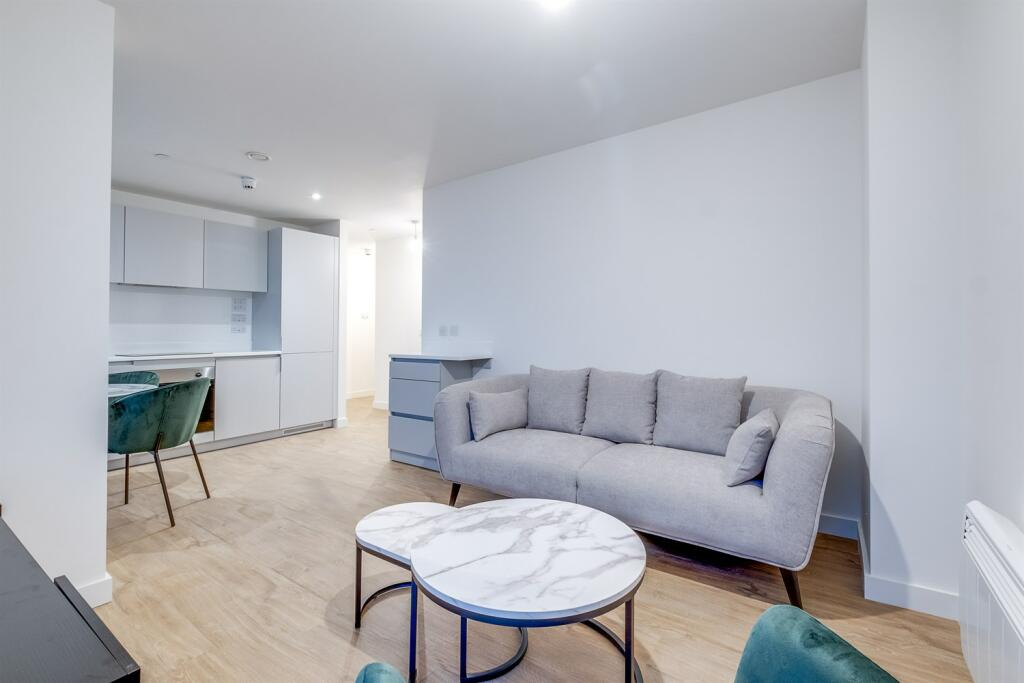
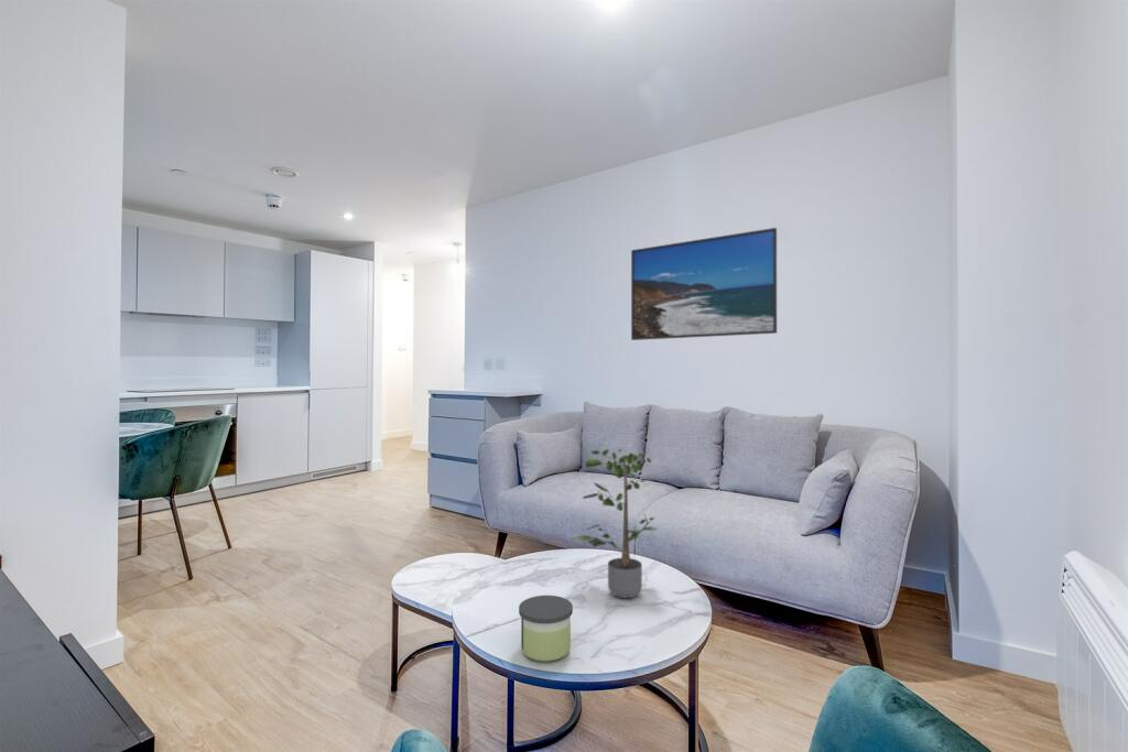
+ potted plant [568,448,659,599]
+ candle [518,595,574,663]
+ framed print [630,227,778,341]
